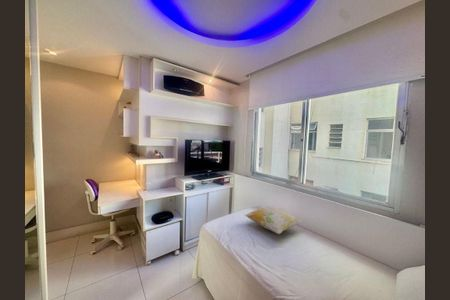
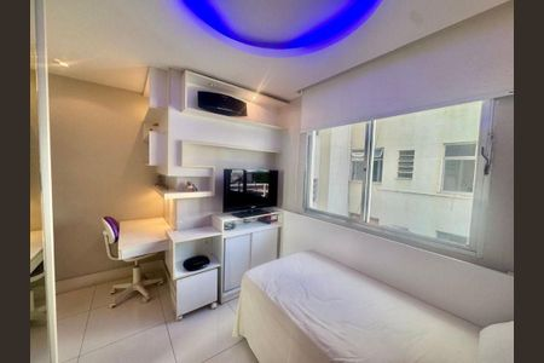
- decorative pillow [244,205,303,235]
